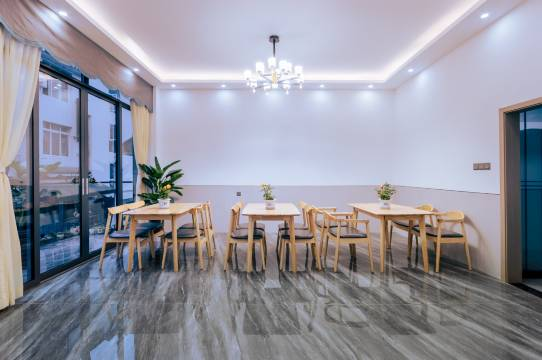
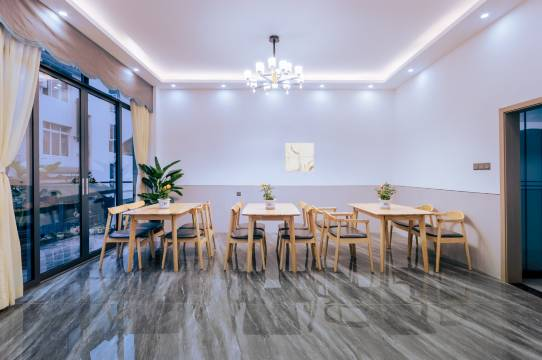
+ wall art [284,142,315,173]
